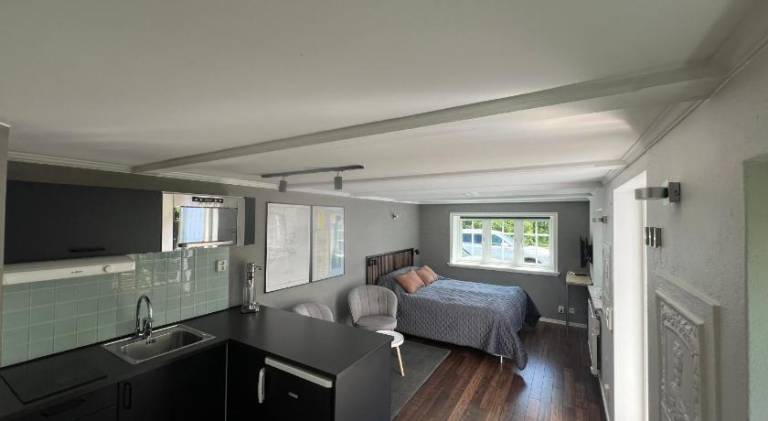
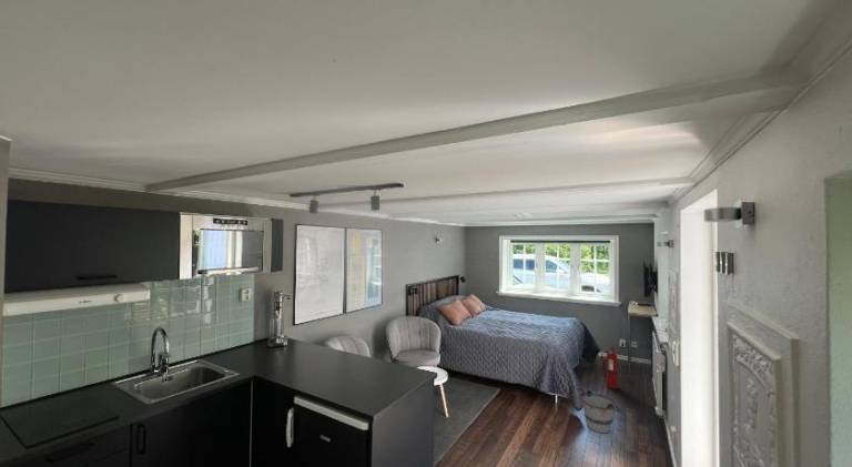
+ bucket [579,389,626,435]
+ fire extinguisher [600,344,620,389]
